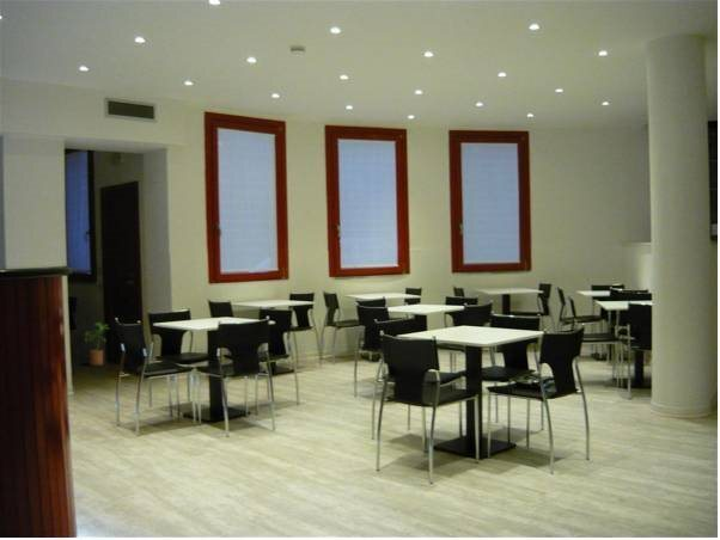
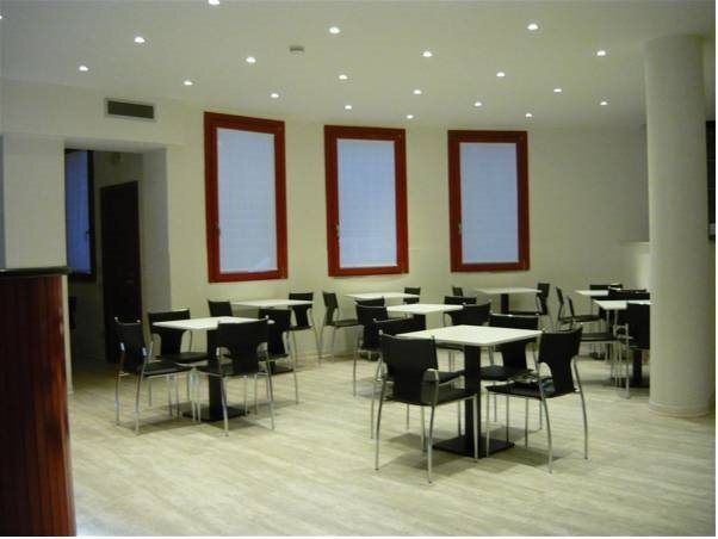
- house plant [84,321,110,367]
